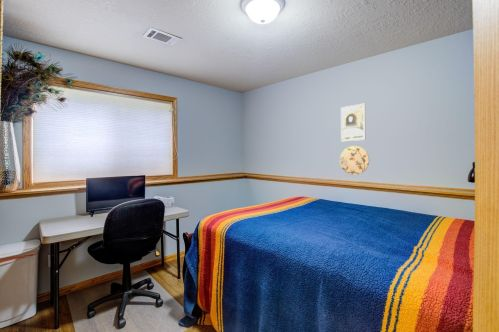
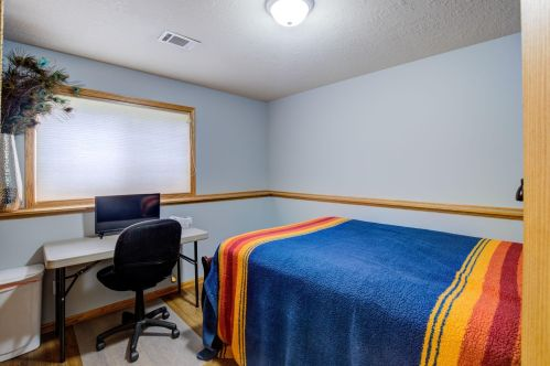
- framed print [340,103,366,142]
- decorative plate [339,145,370,176]
